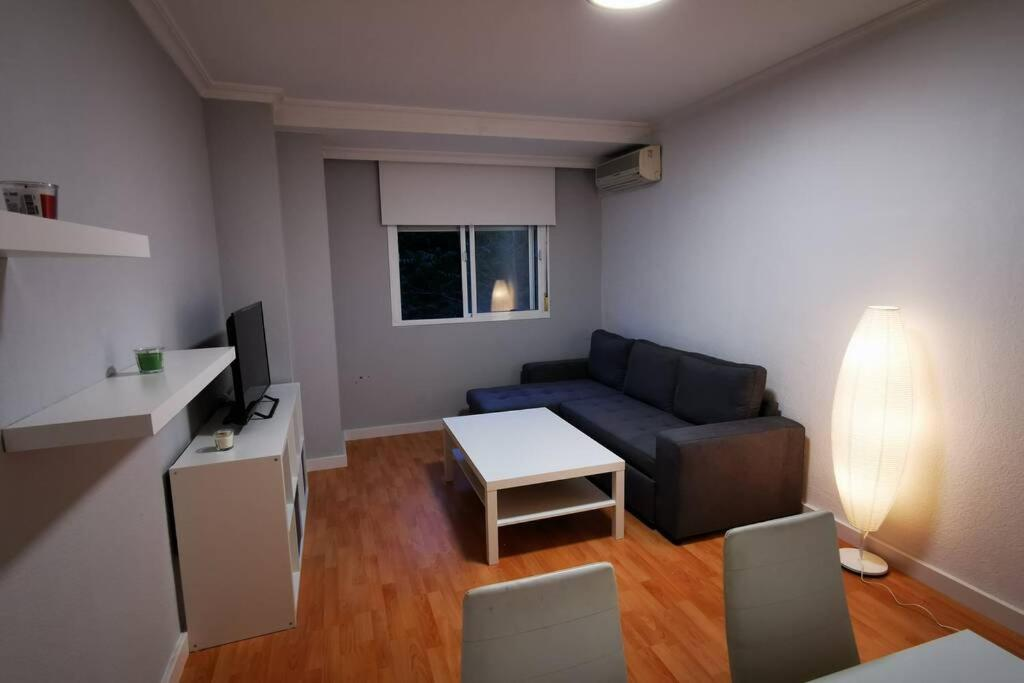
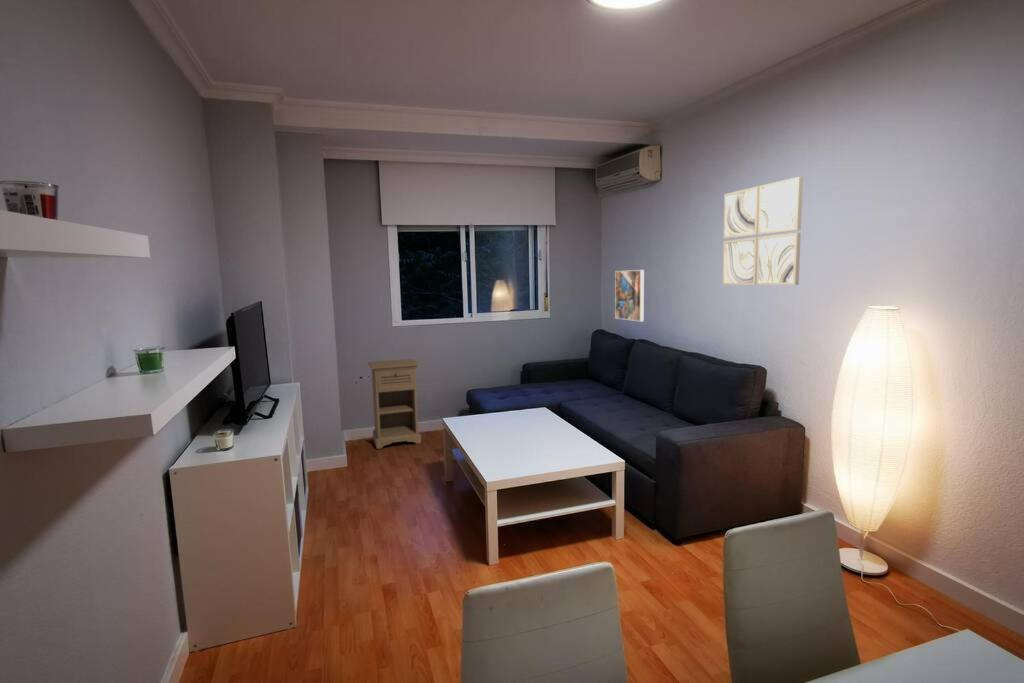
+ wall art [722,176,804,286]
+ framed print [614,269,645,322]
+ nightstand [367,358,422,450]
